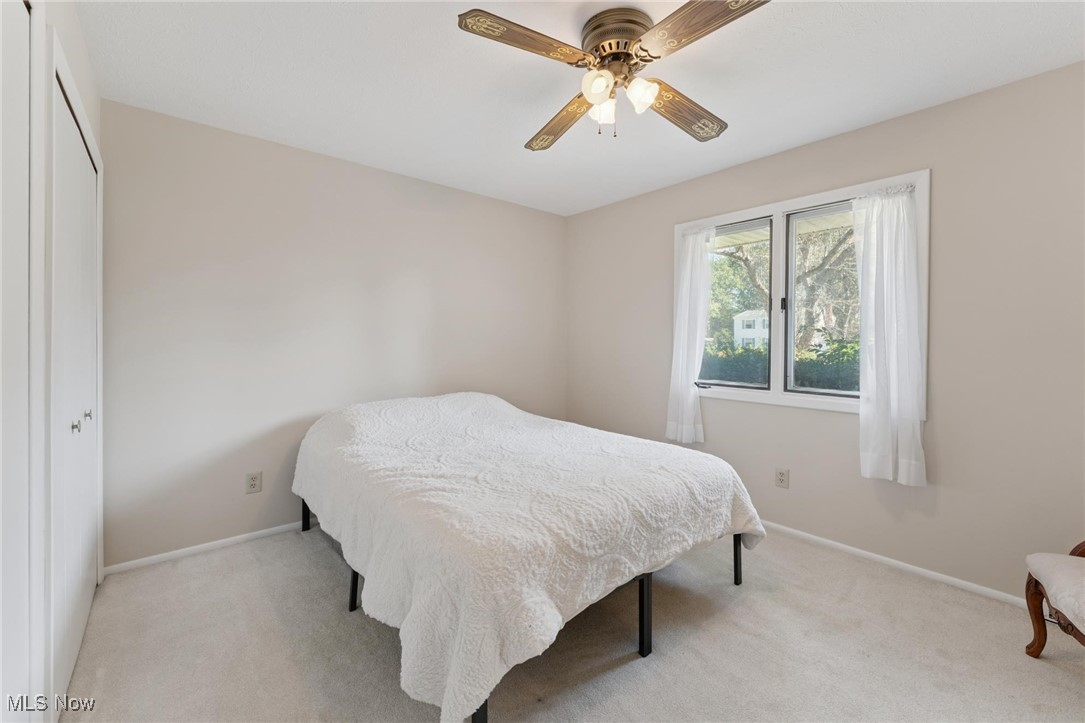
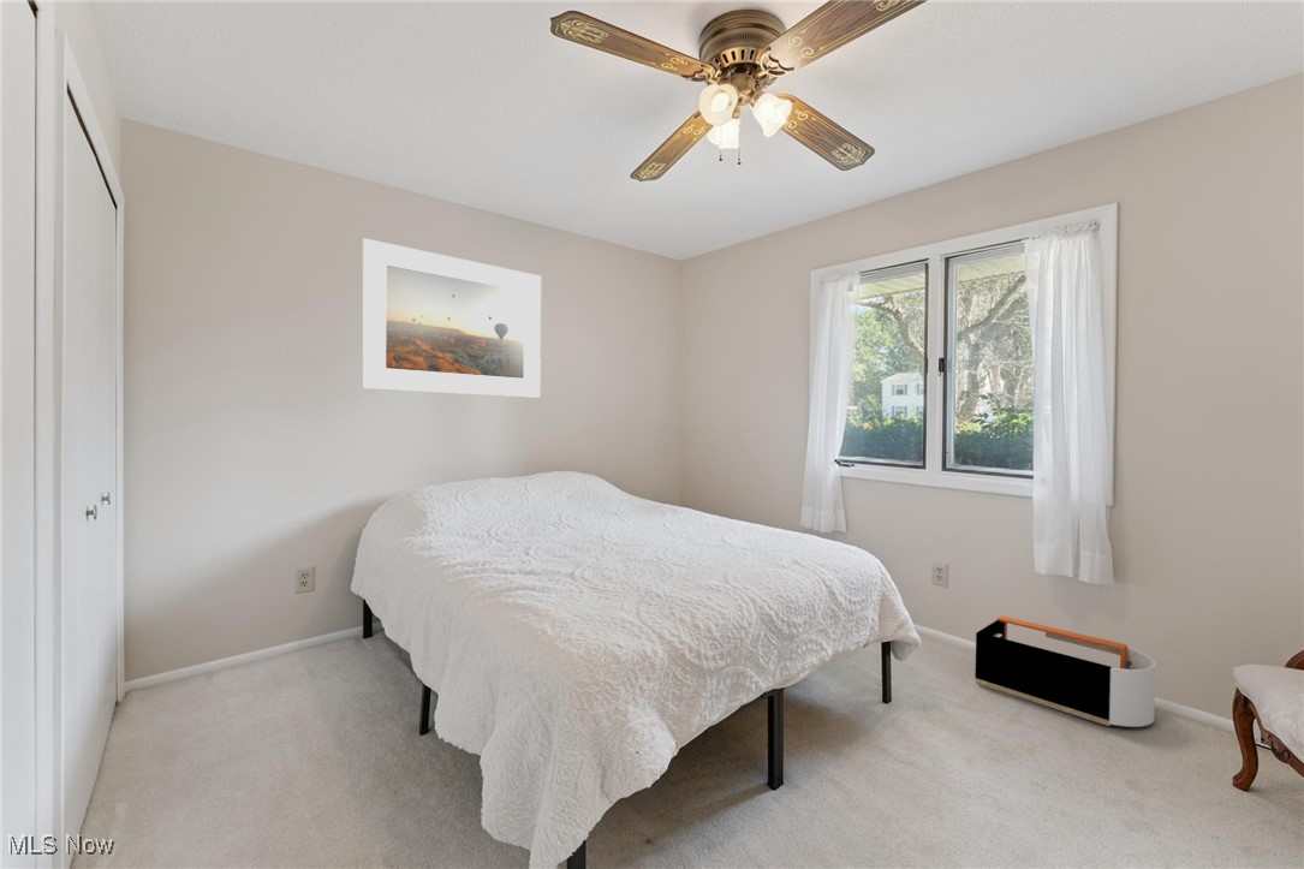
+ storage bin [973,614,1156,728]
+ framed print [361,237,542,399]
